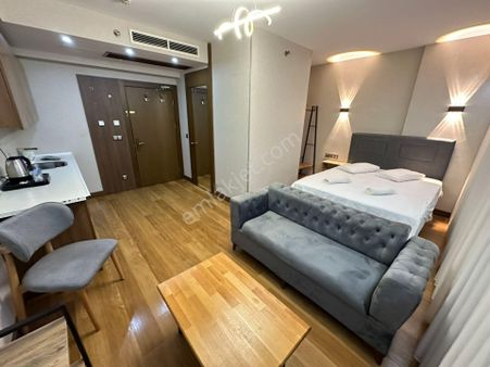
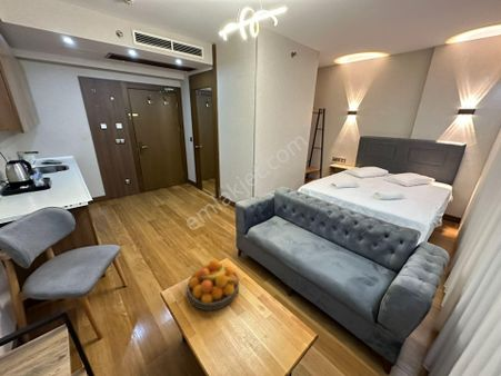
+ fruit bowl [187,258,241,311]
